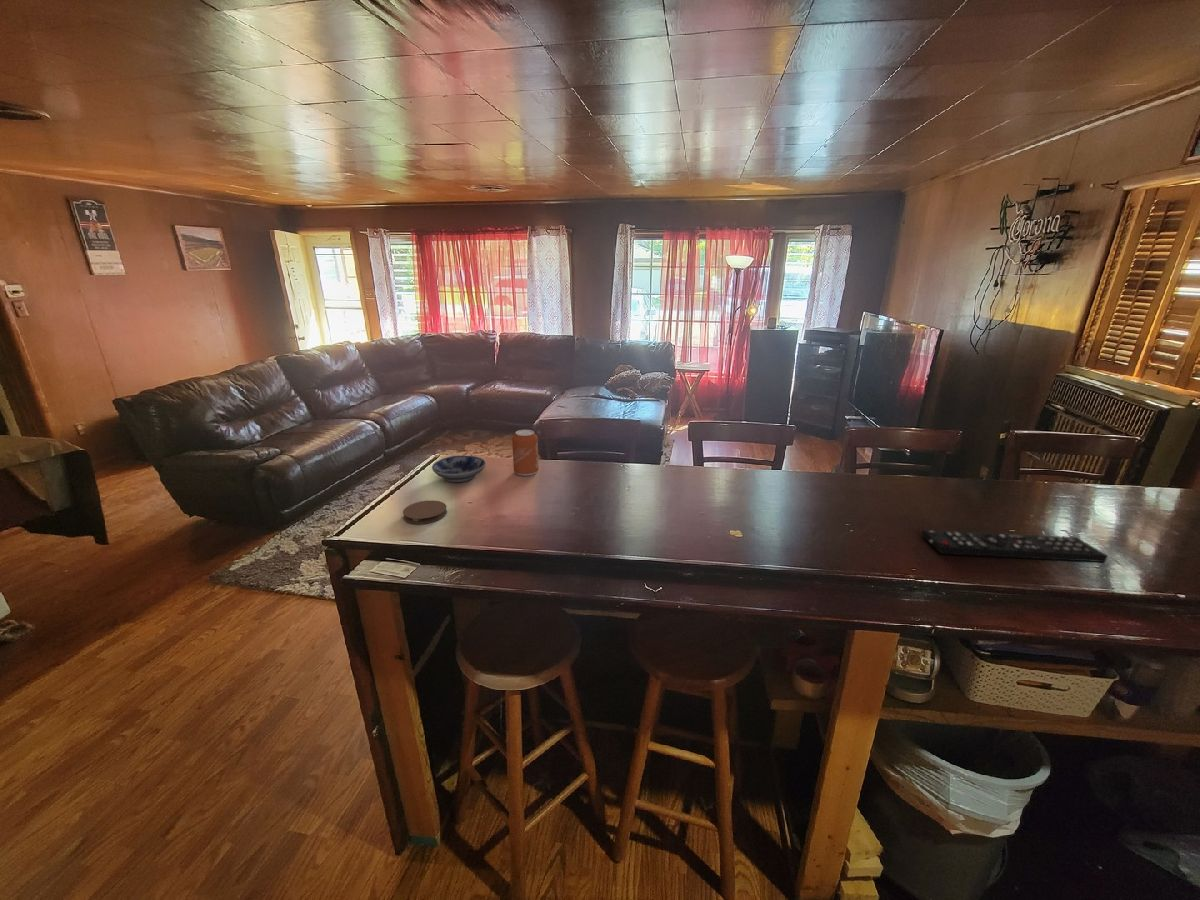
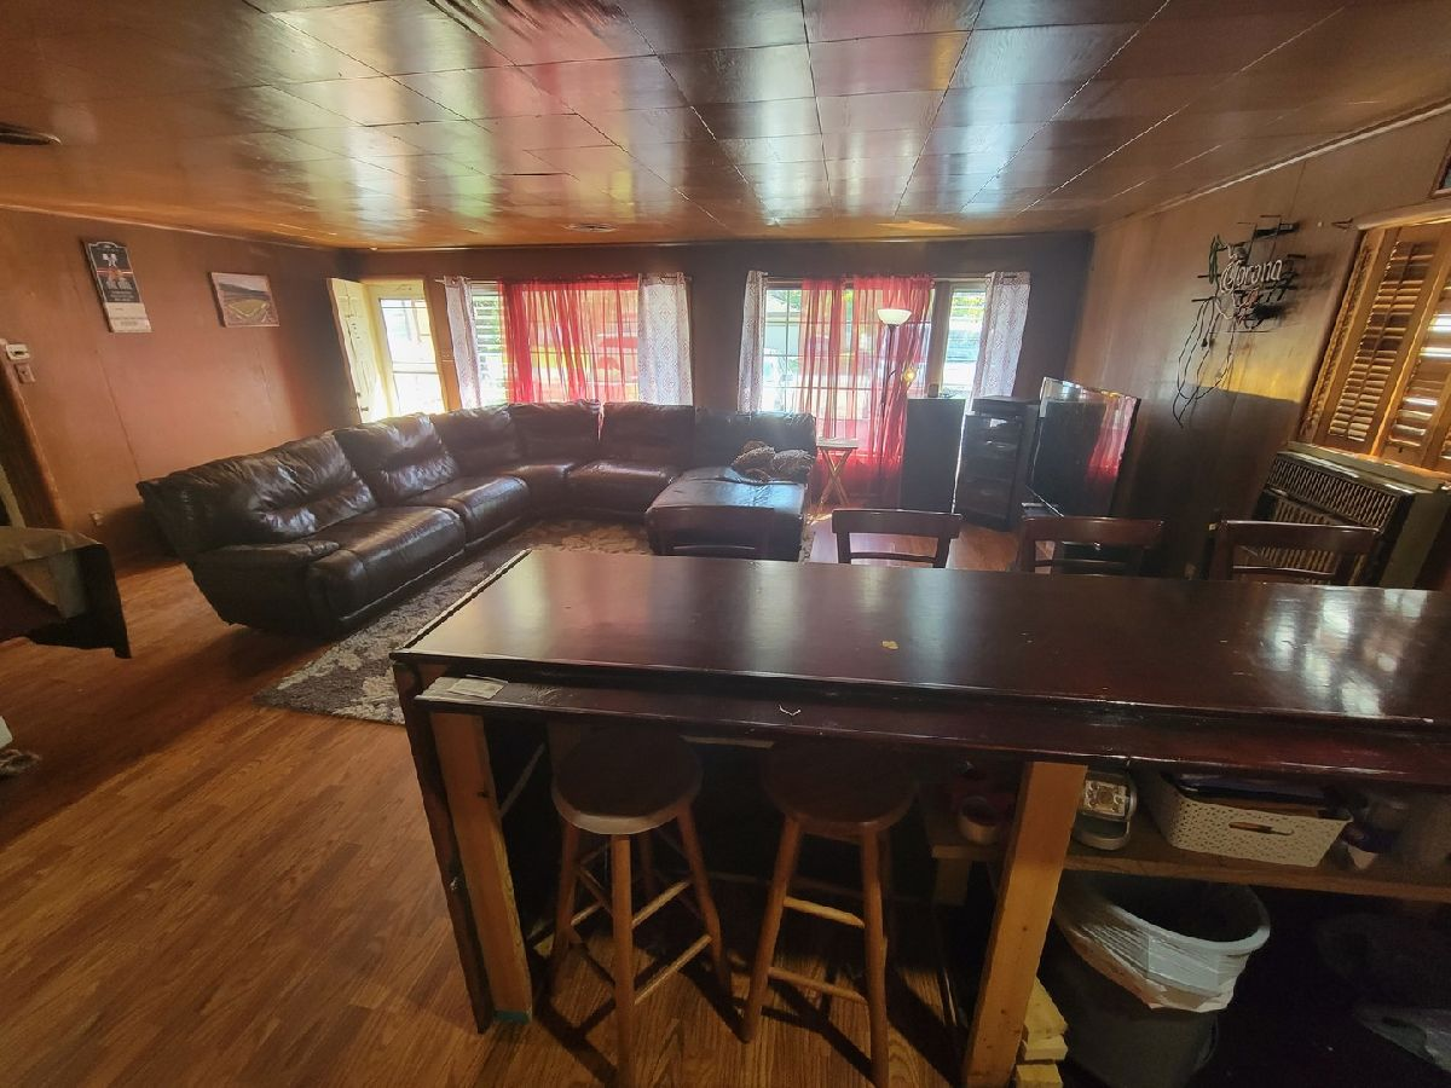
- can [511,429,540,477]
- remote control [920,529,1109,563]
- bowl [431,454,487,483]
- coaster [402,499,448,525]
